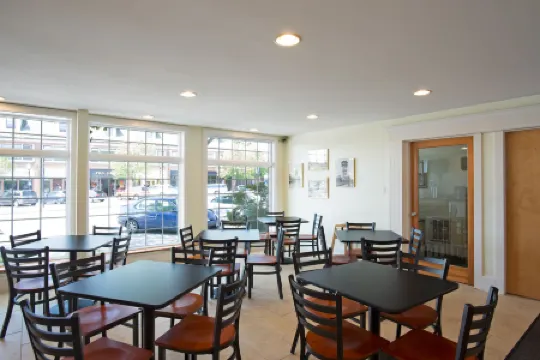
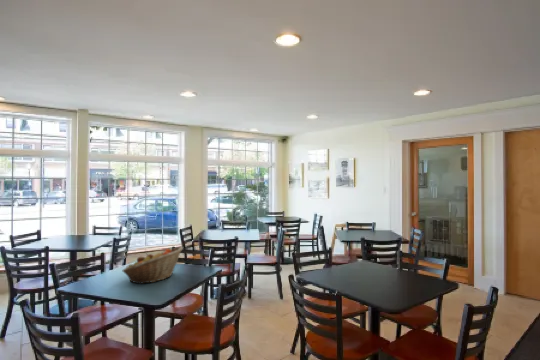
+ fruit basket [122,246,184,285]
